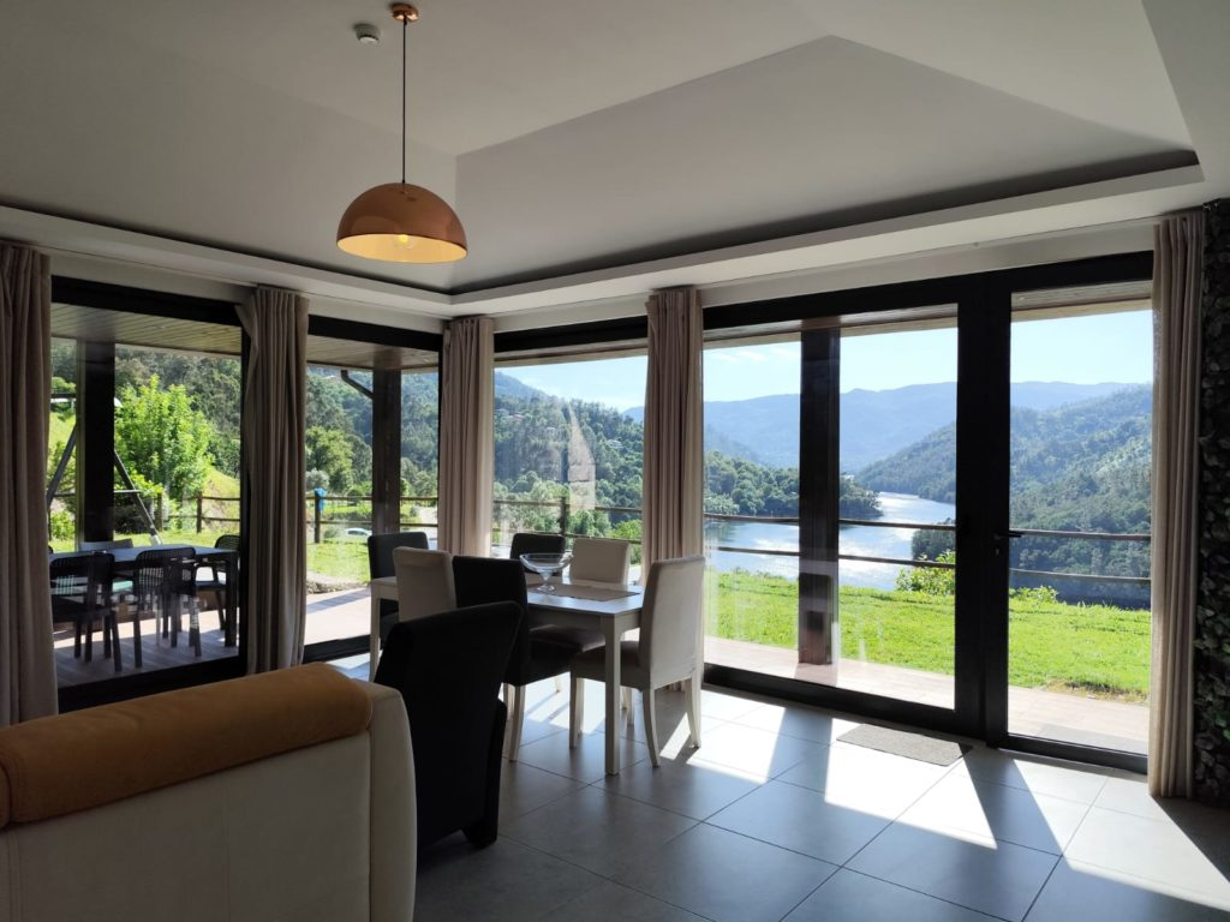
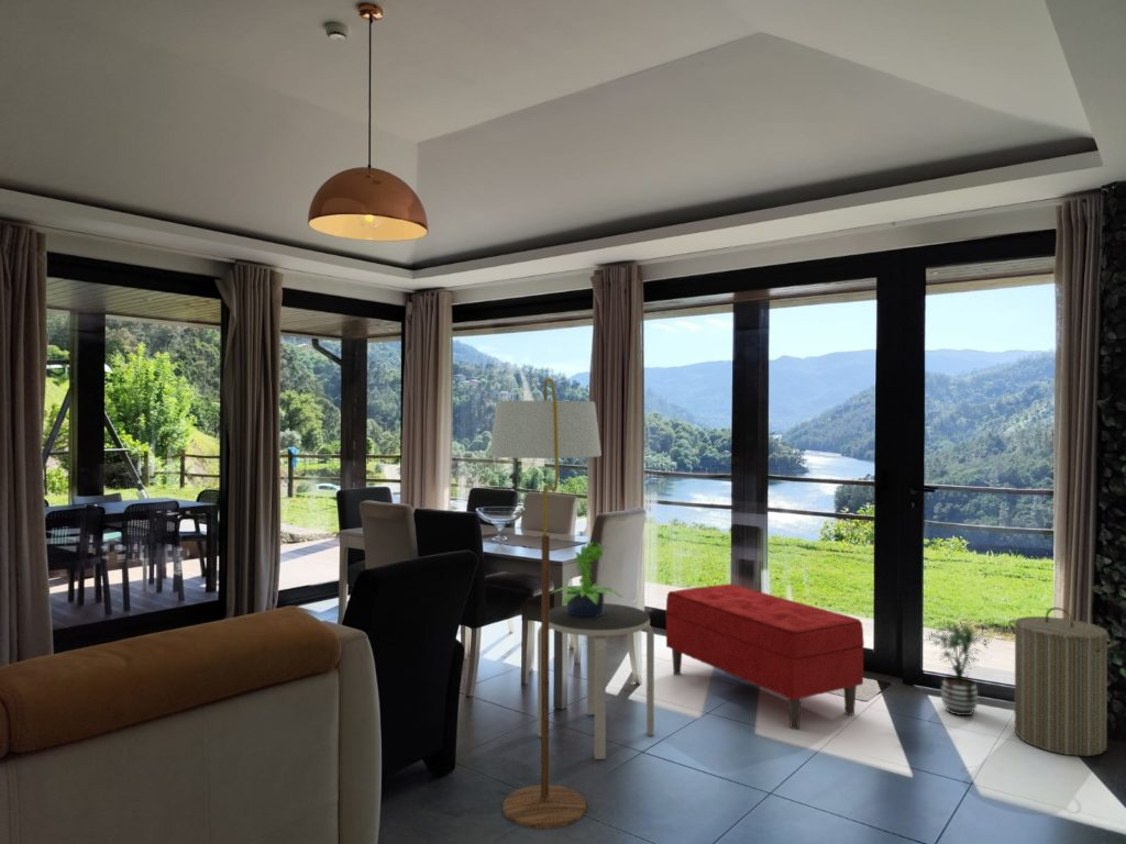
+ potted plant [550,540,623,618]
+ bench [664,582,865,731]
+ side table [537,602,655,760]
+ floor lamp [488,377,603,830]
+ potted plant [920,619,994,717]
+ laundry hamper [1007,607,1119,757]
